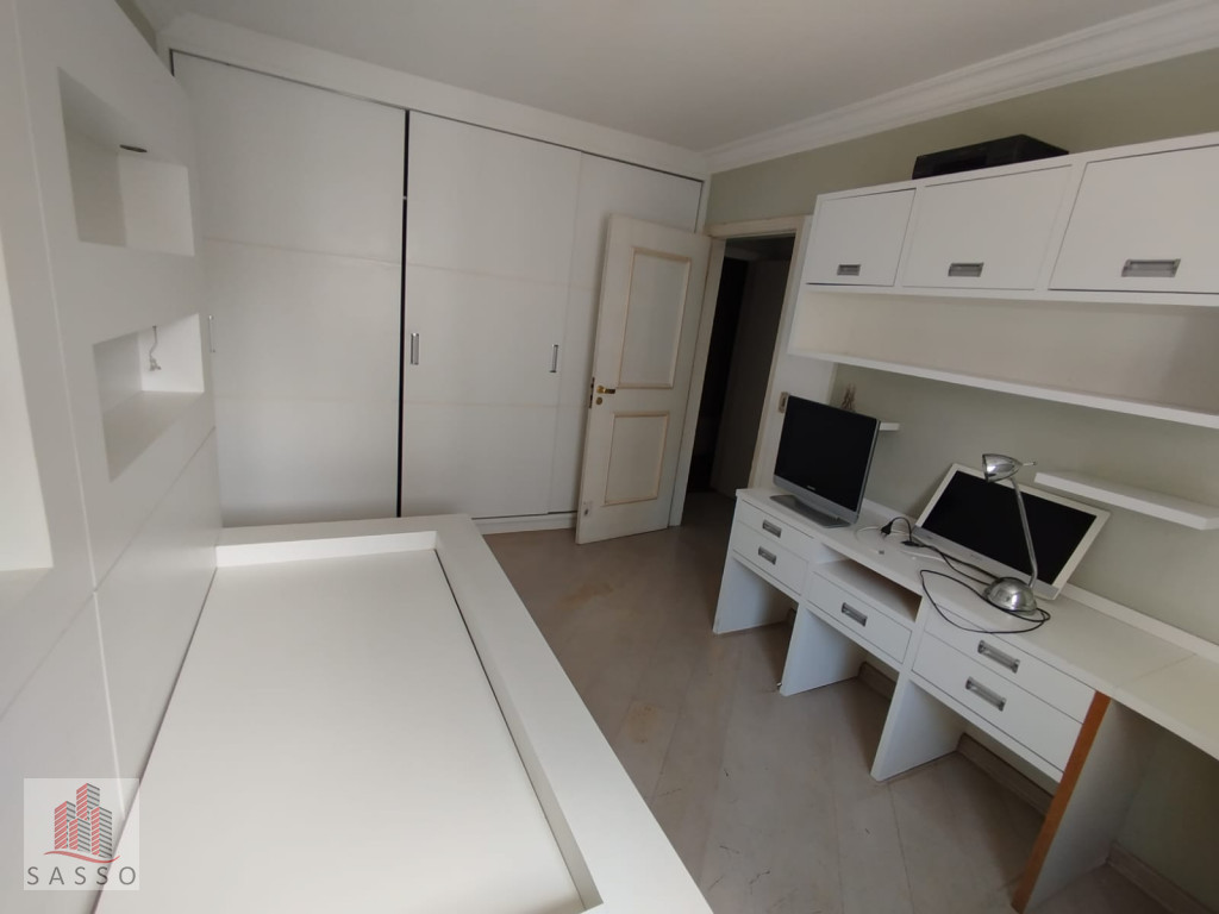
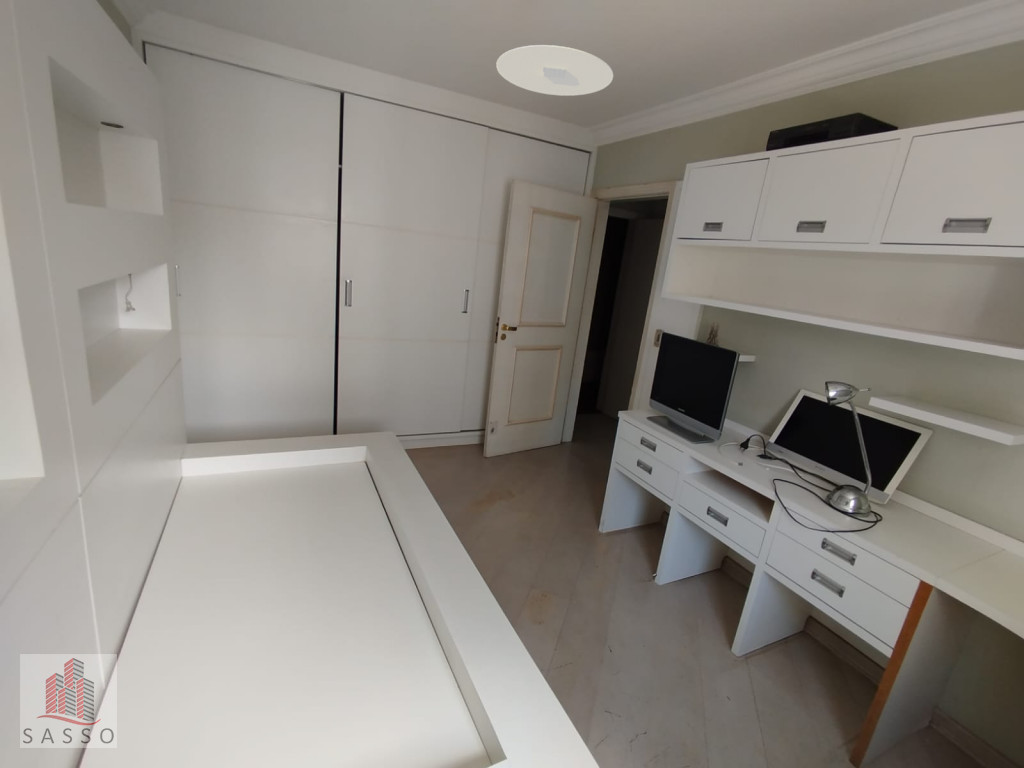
+ ceiling light [495,44,614,97]
